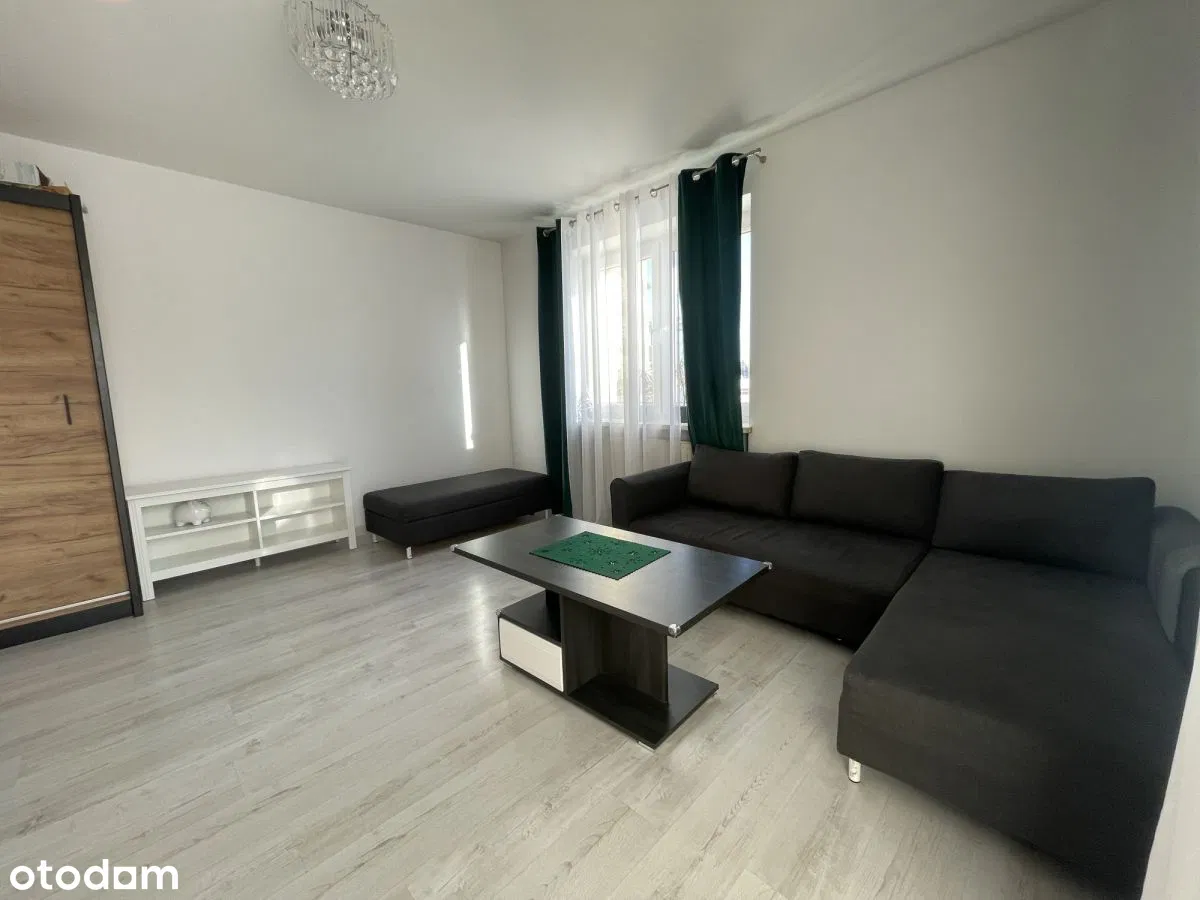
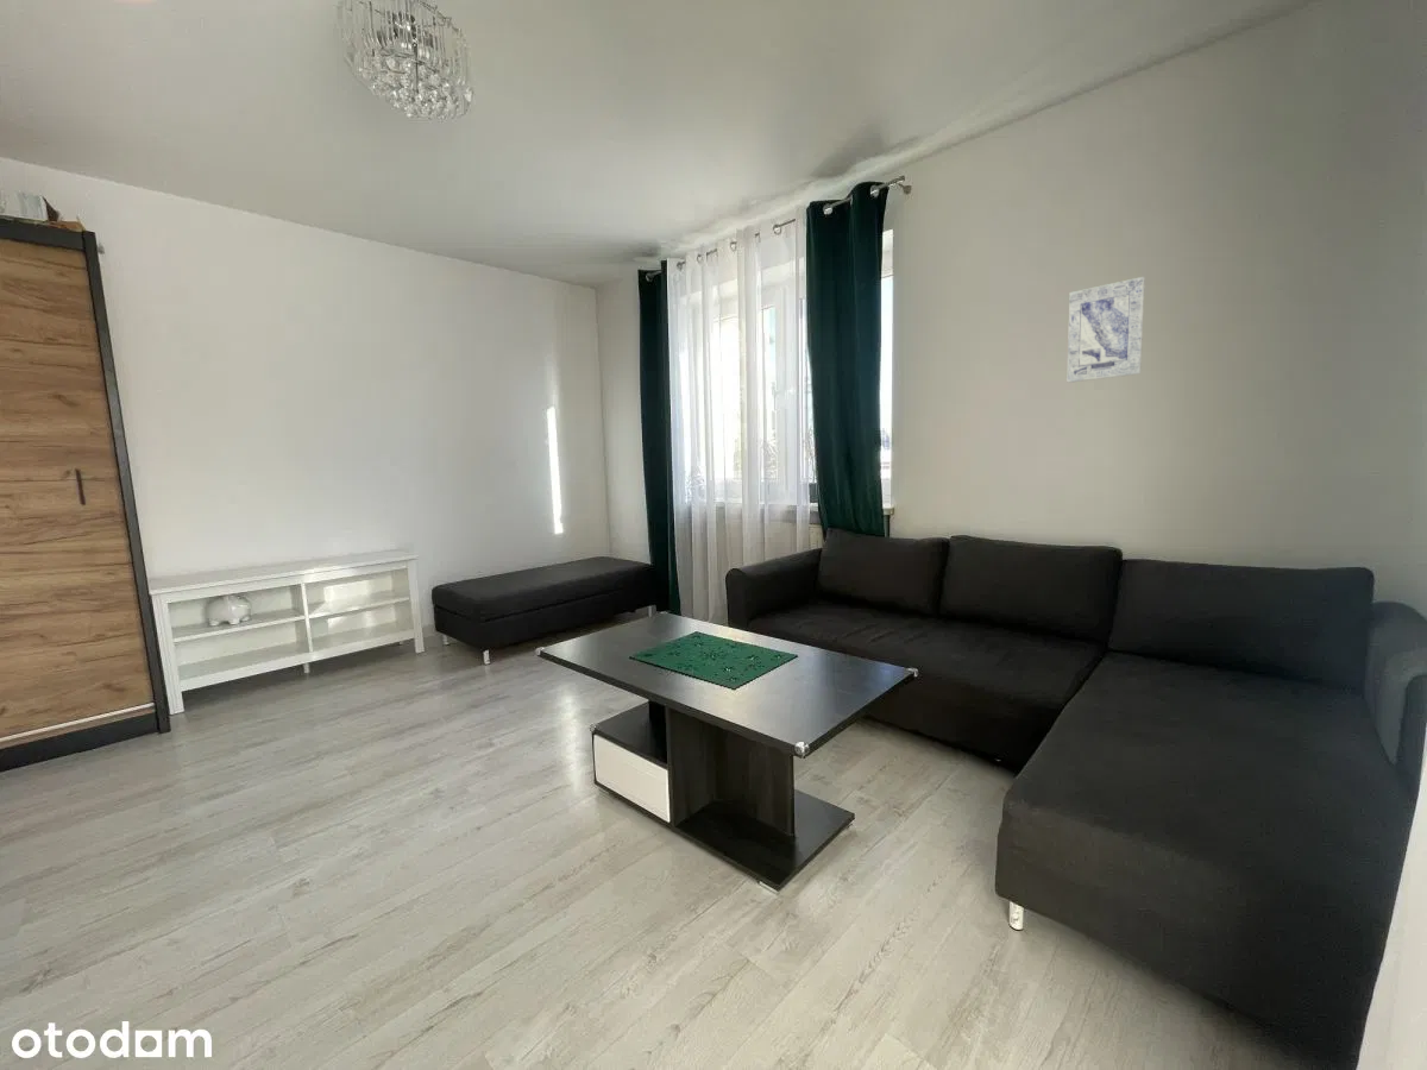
+ wall art [1065,276,1146,384]
